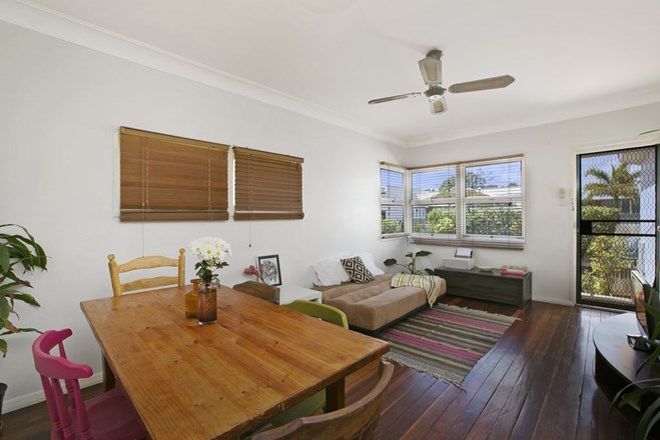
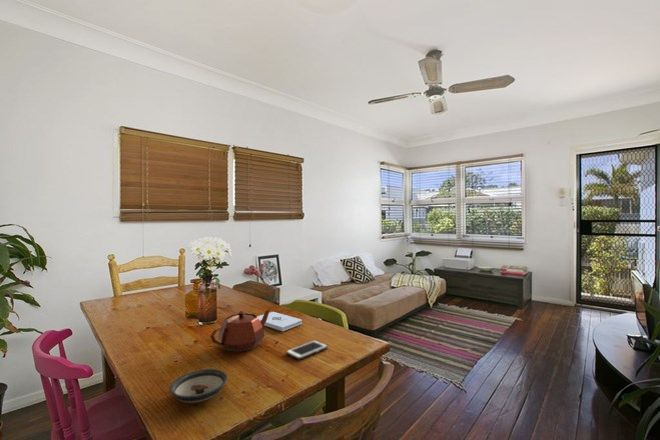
+ teapot [209,308,272,353]
+ notepad [257,311,303,332]
+ saucer [169,368,228,404]
+ cell phone [285,339,329,360]
